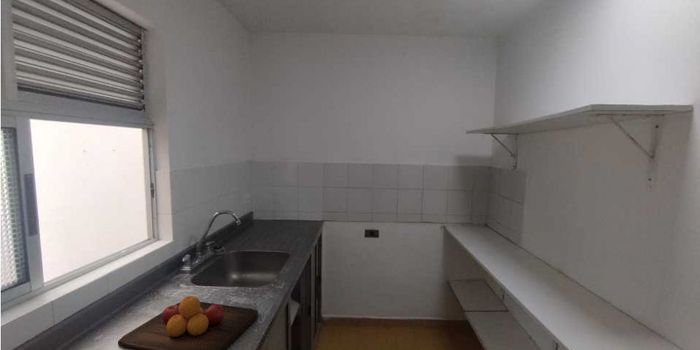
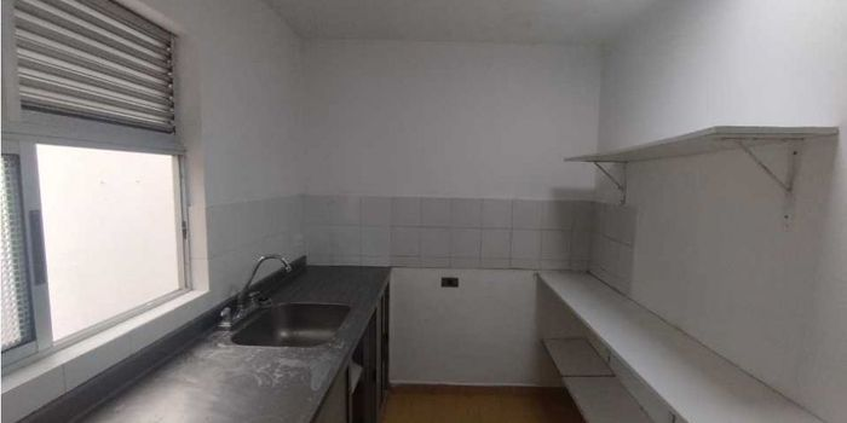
- chopping board [117,295,259,350]
